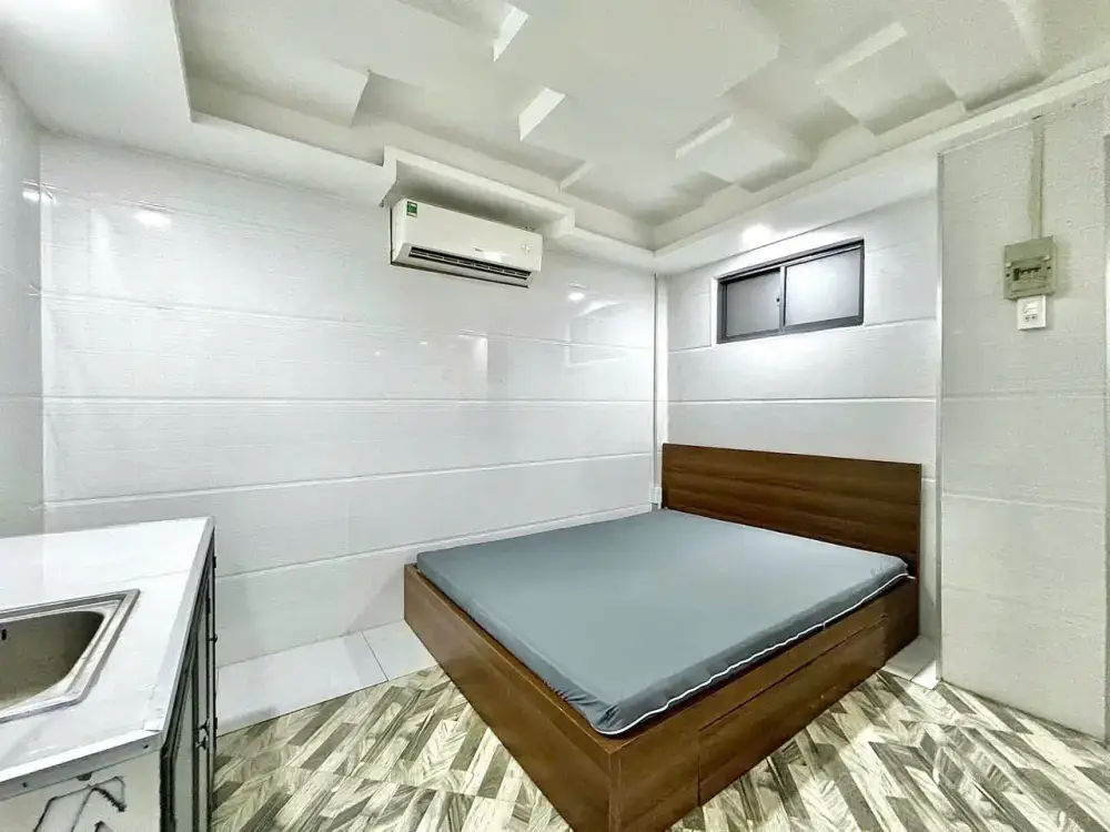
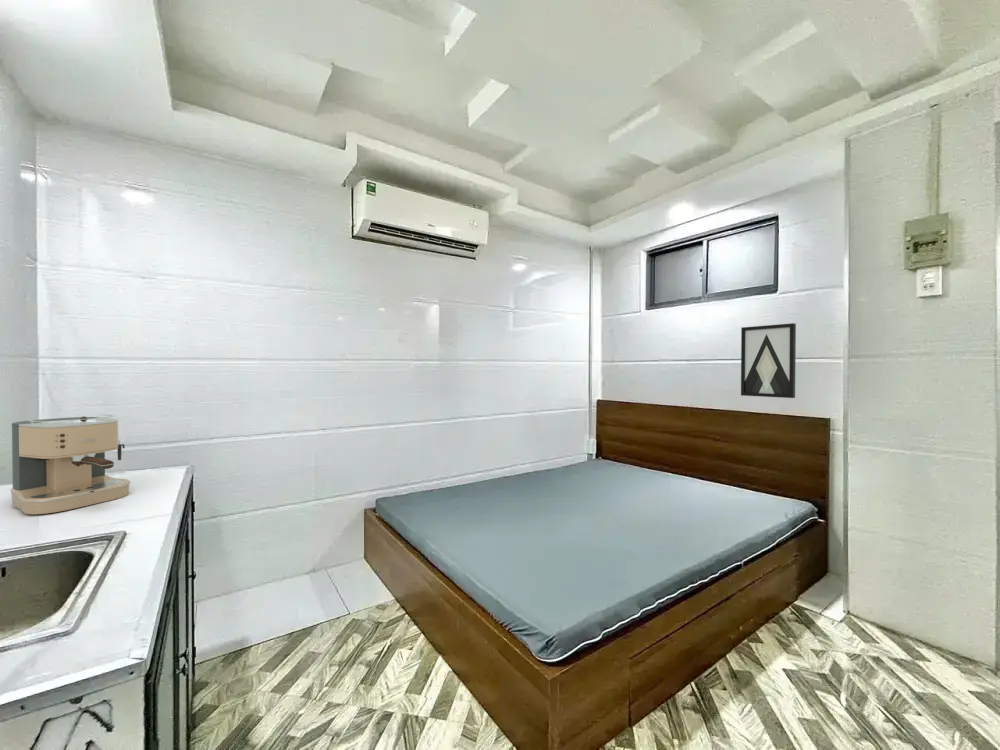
+ coffee maker [9,414,132,515]
+ wall art [740,322,797,399]
